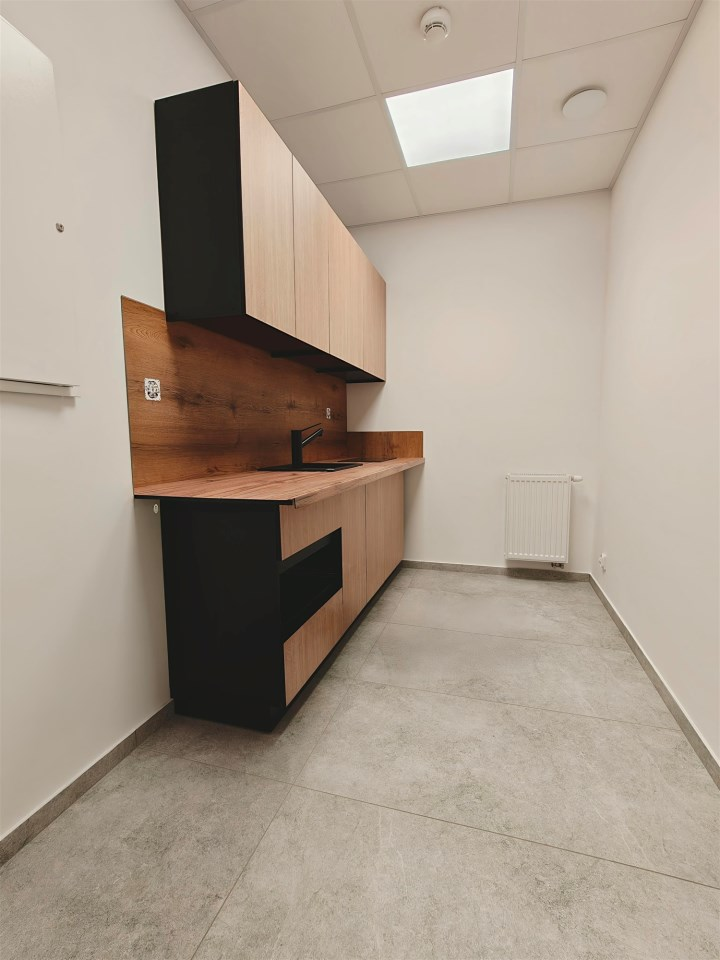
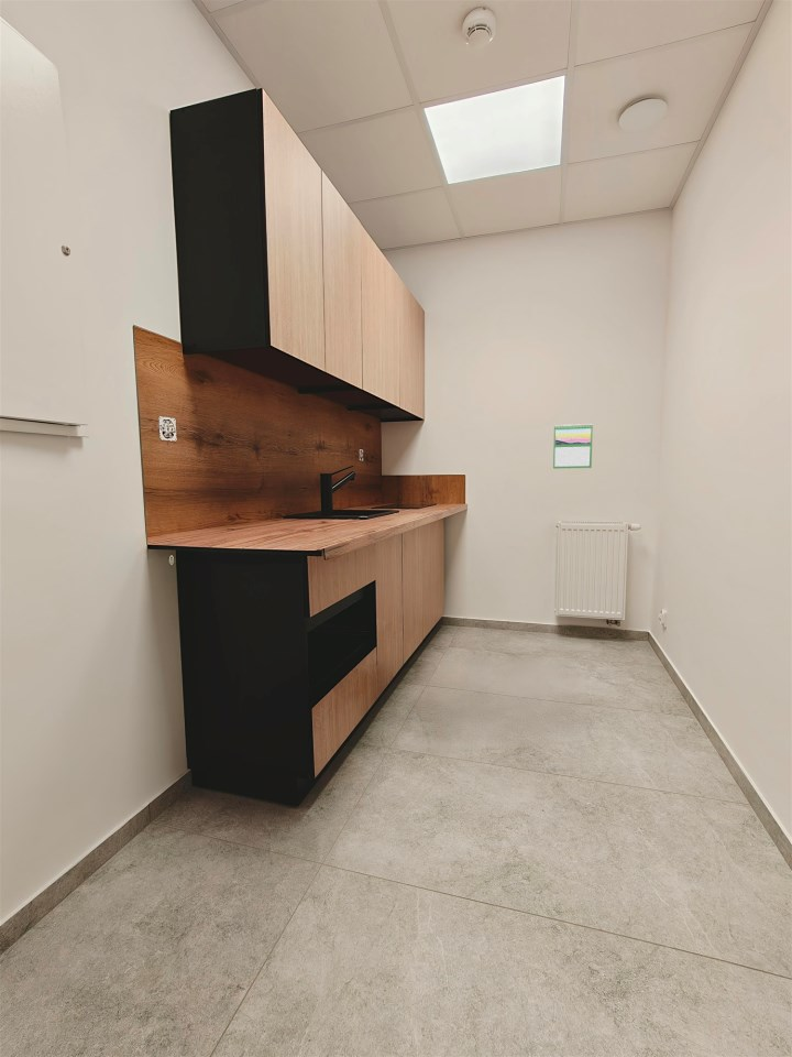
+ calendar [552,423,594,469]
